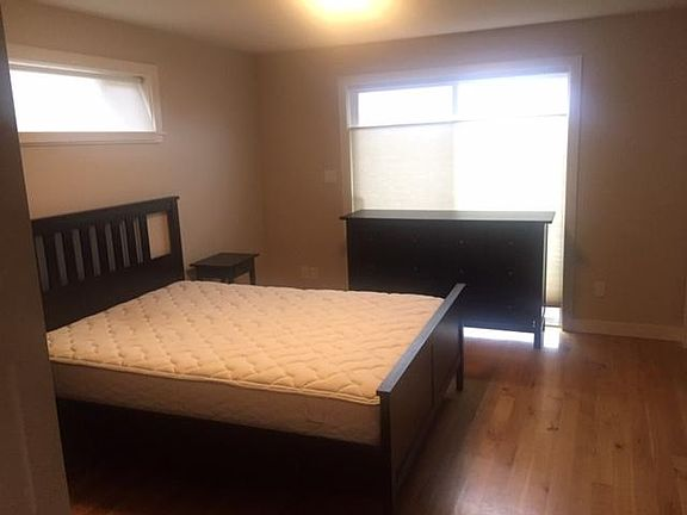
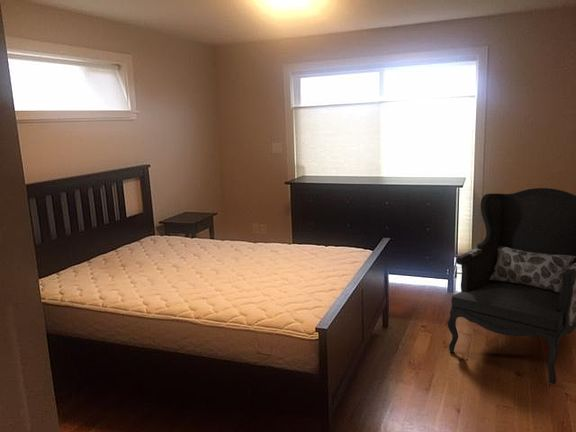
+ armchair [447,187,576,385]
